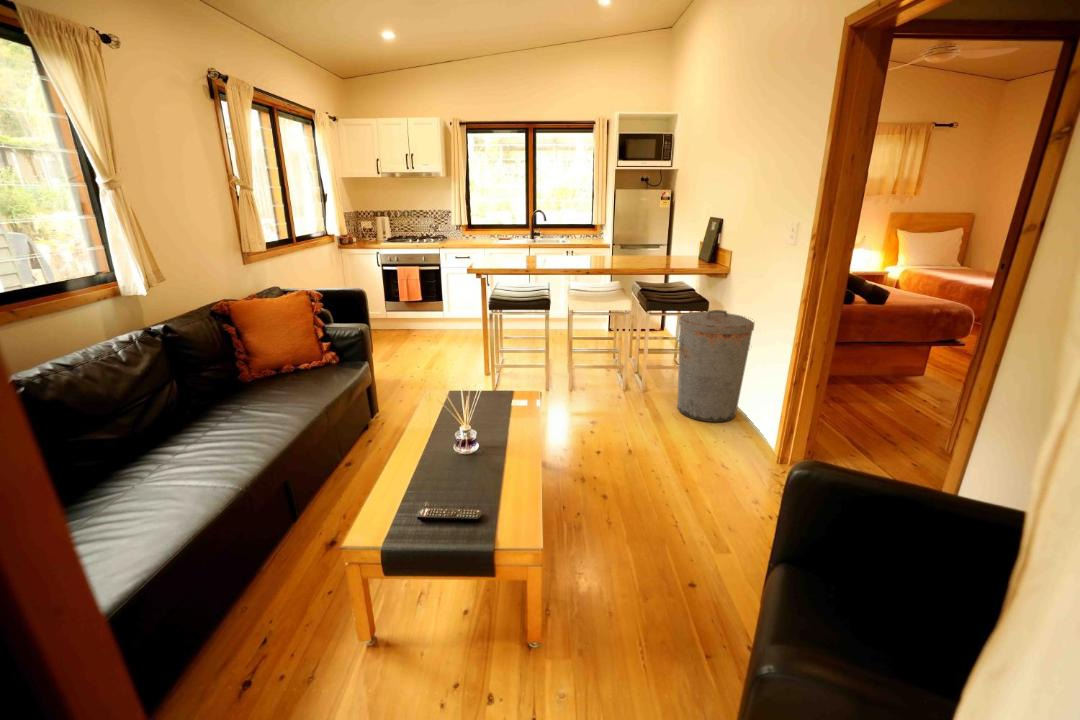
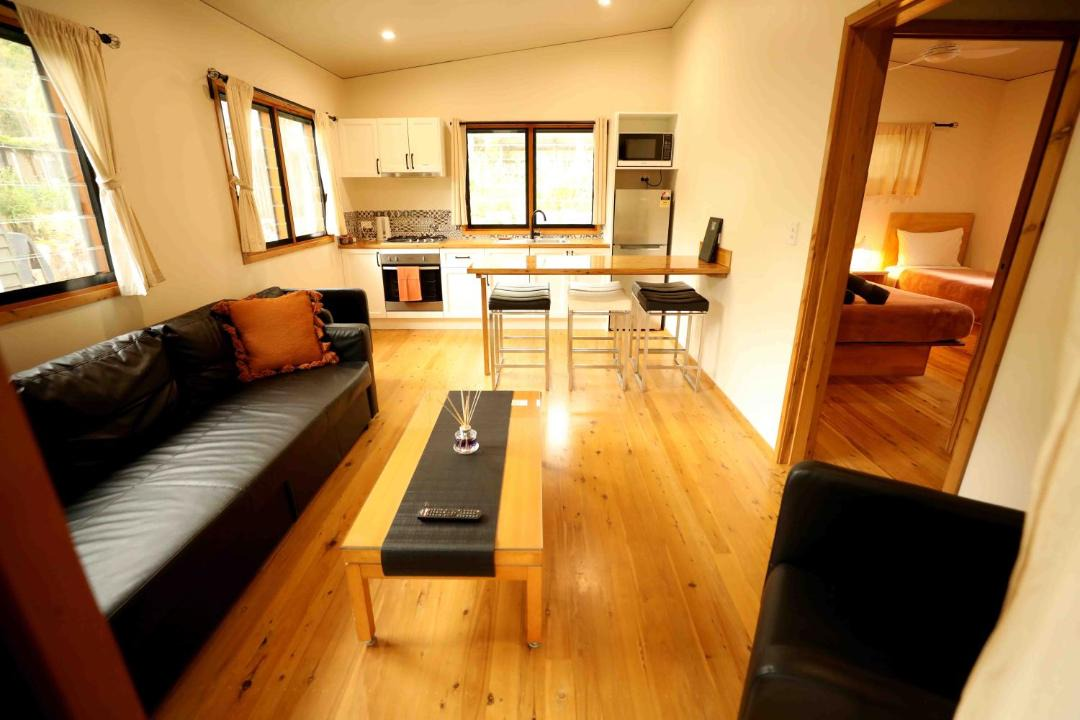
- trash can [675,309,756,423]
